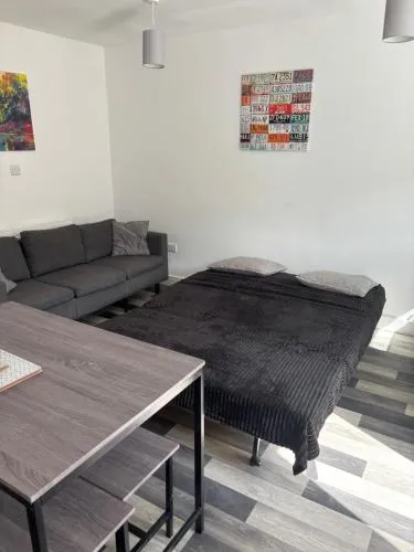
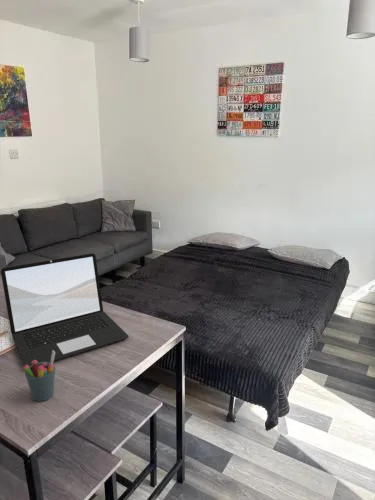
+ laptop [0,252,130,367]
+ pen holder [22,351,56,402]
